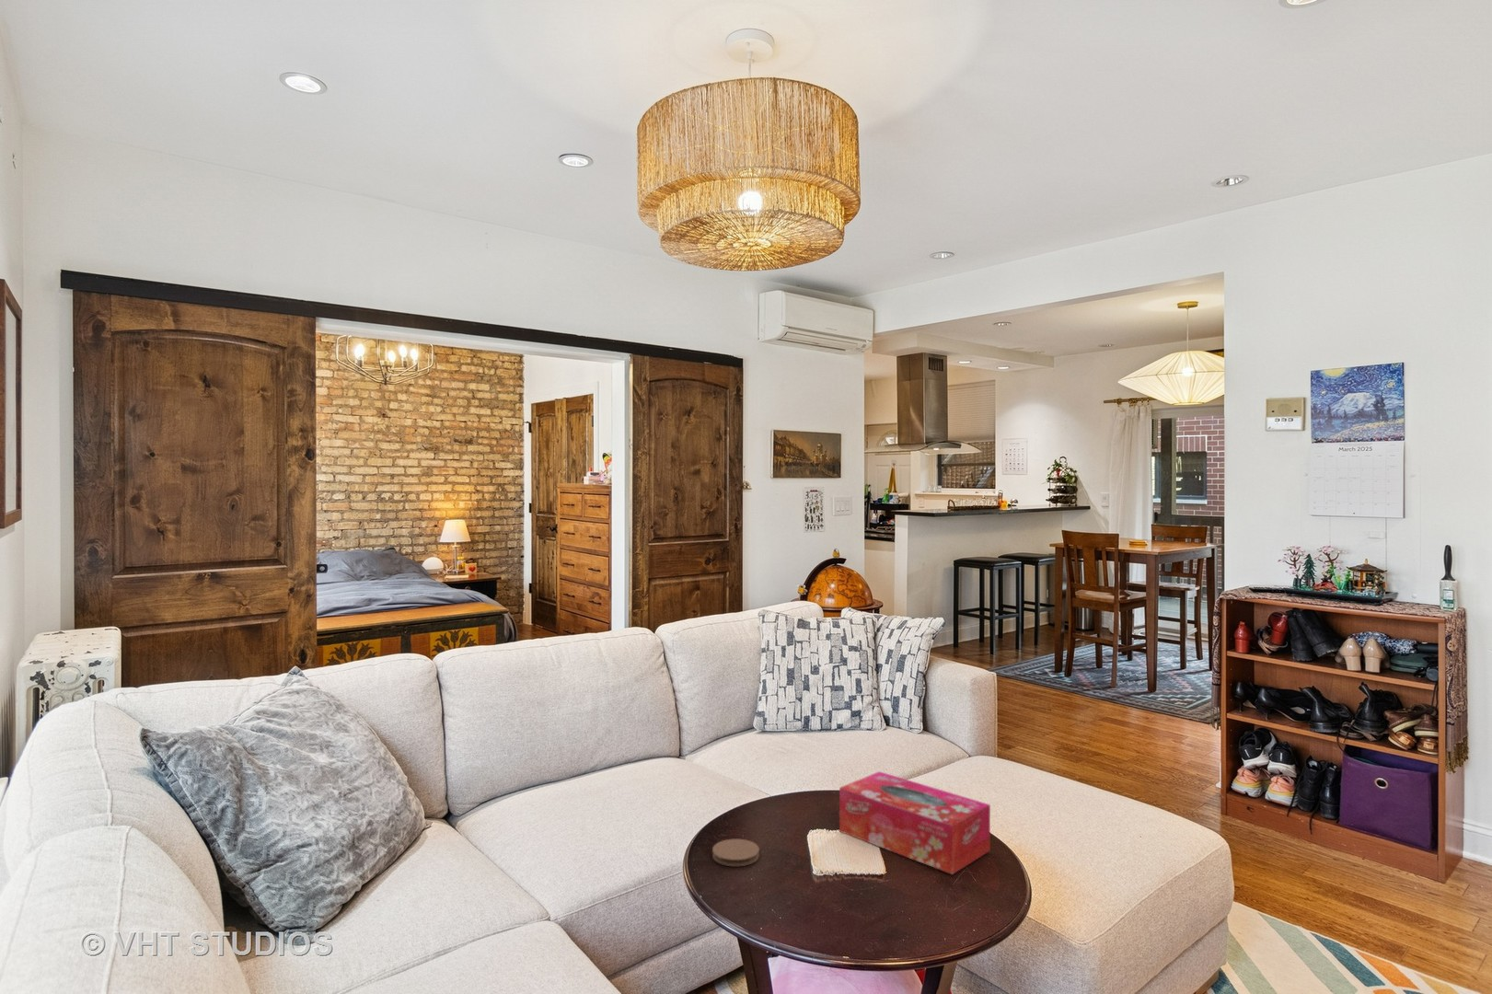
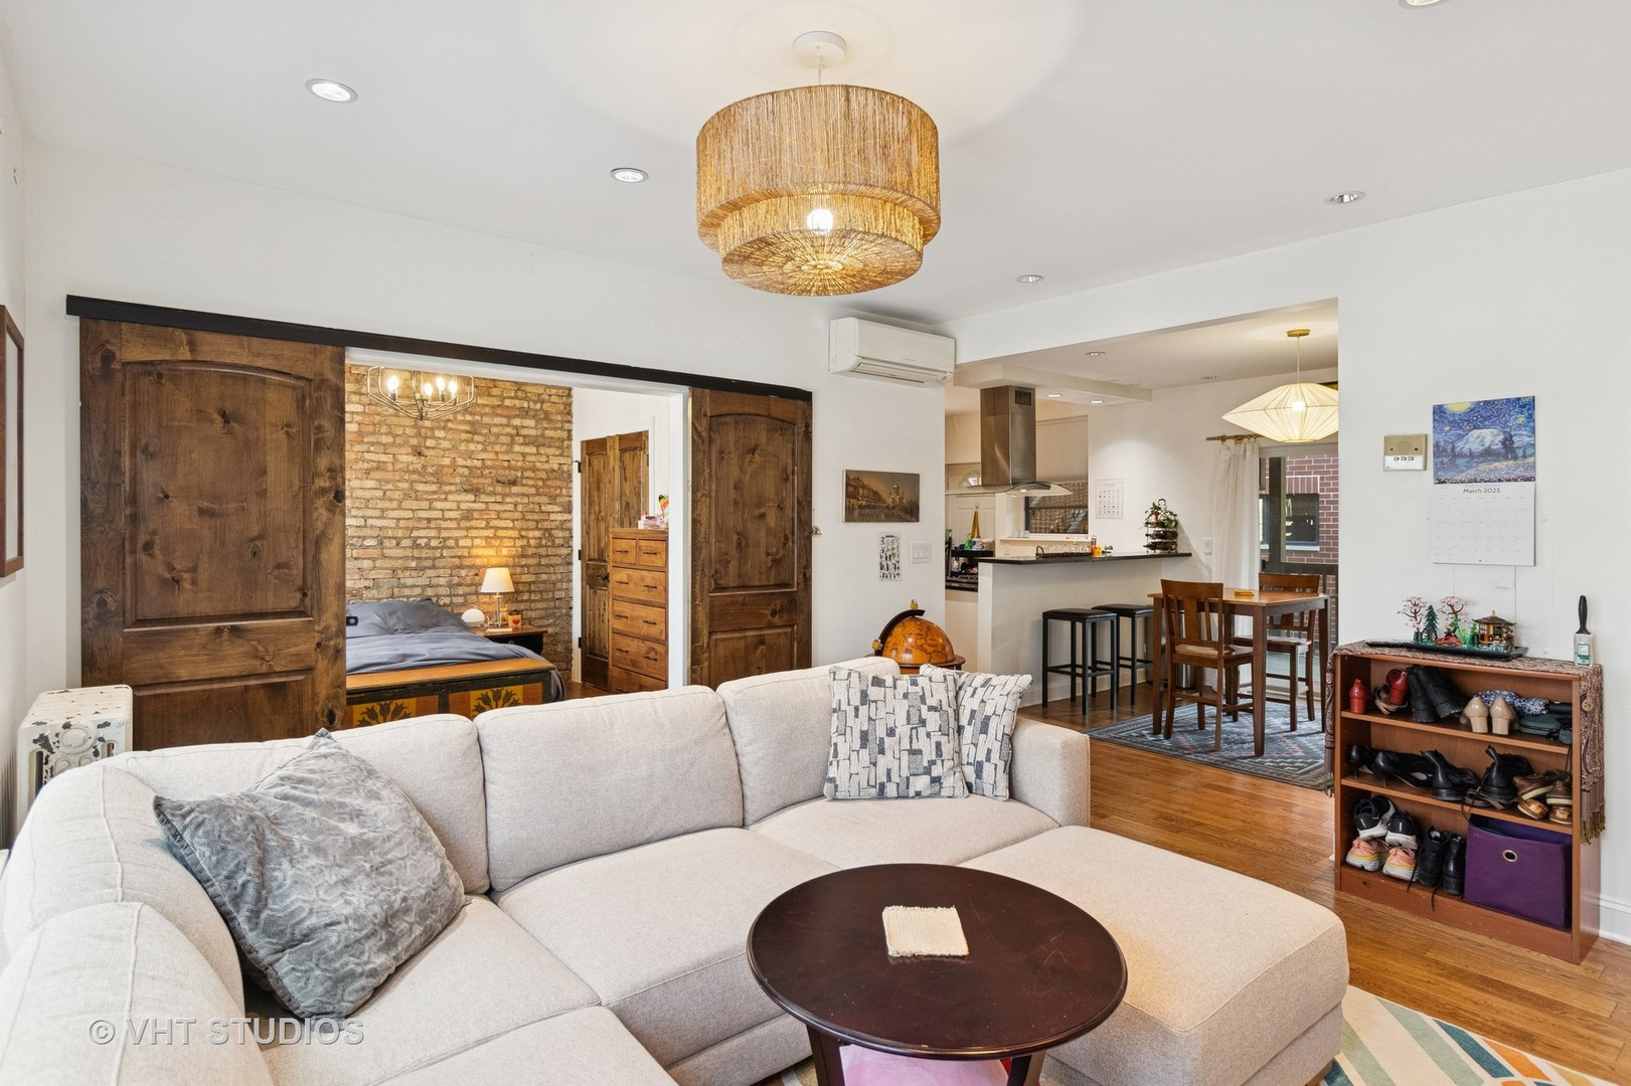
- coaster [711,839,760,868]
- tissue box [839,770,992,875]
